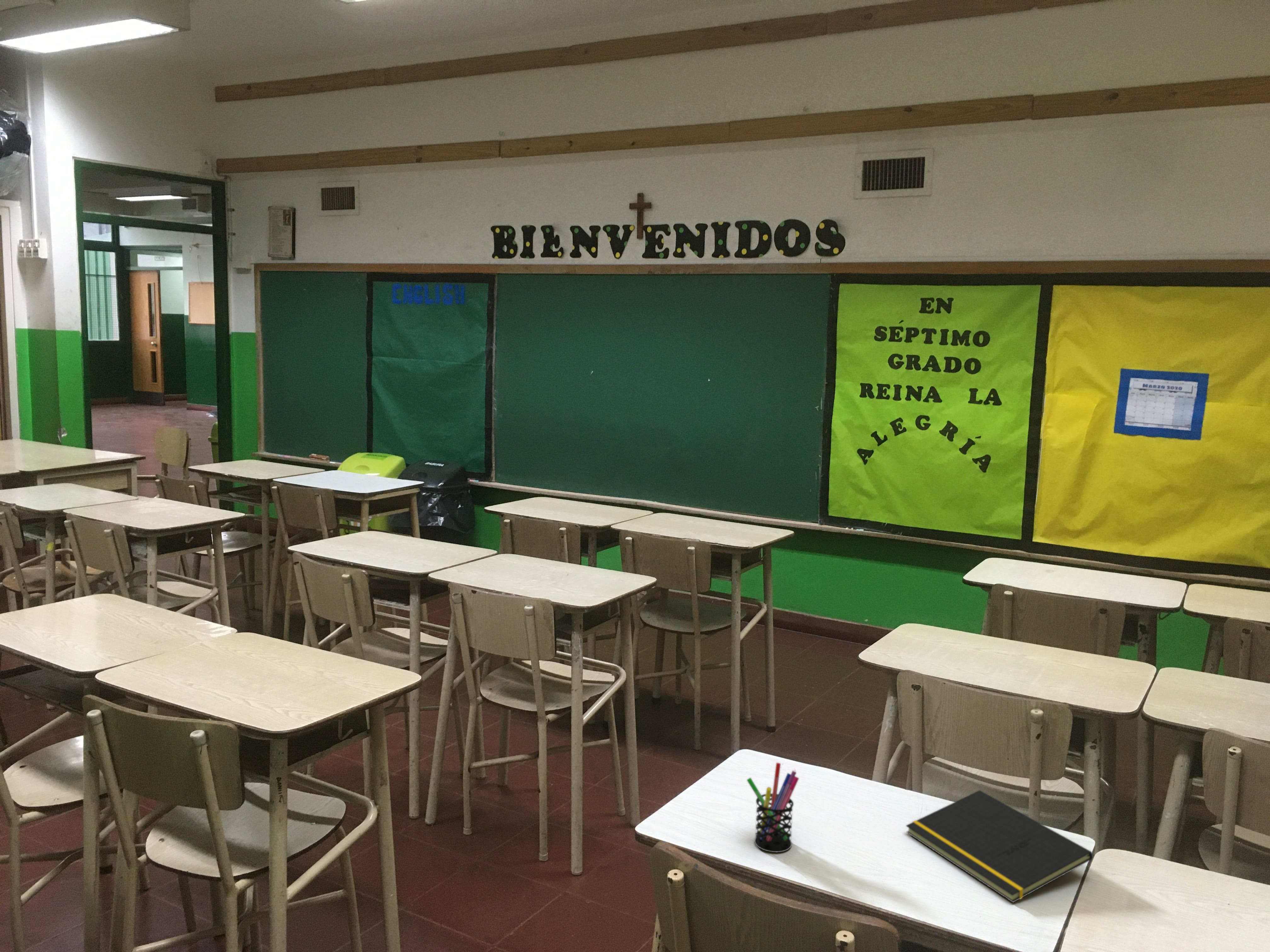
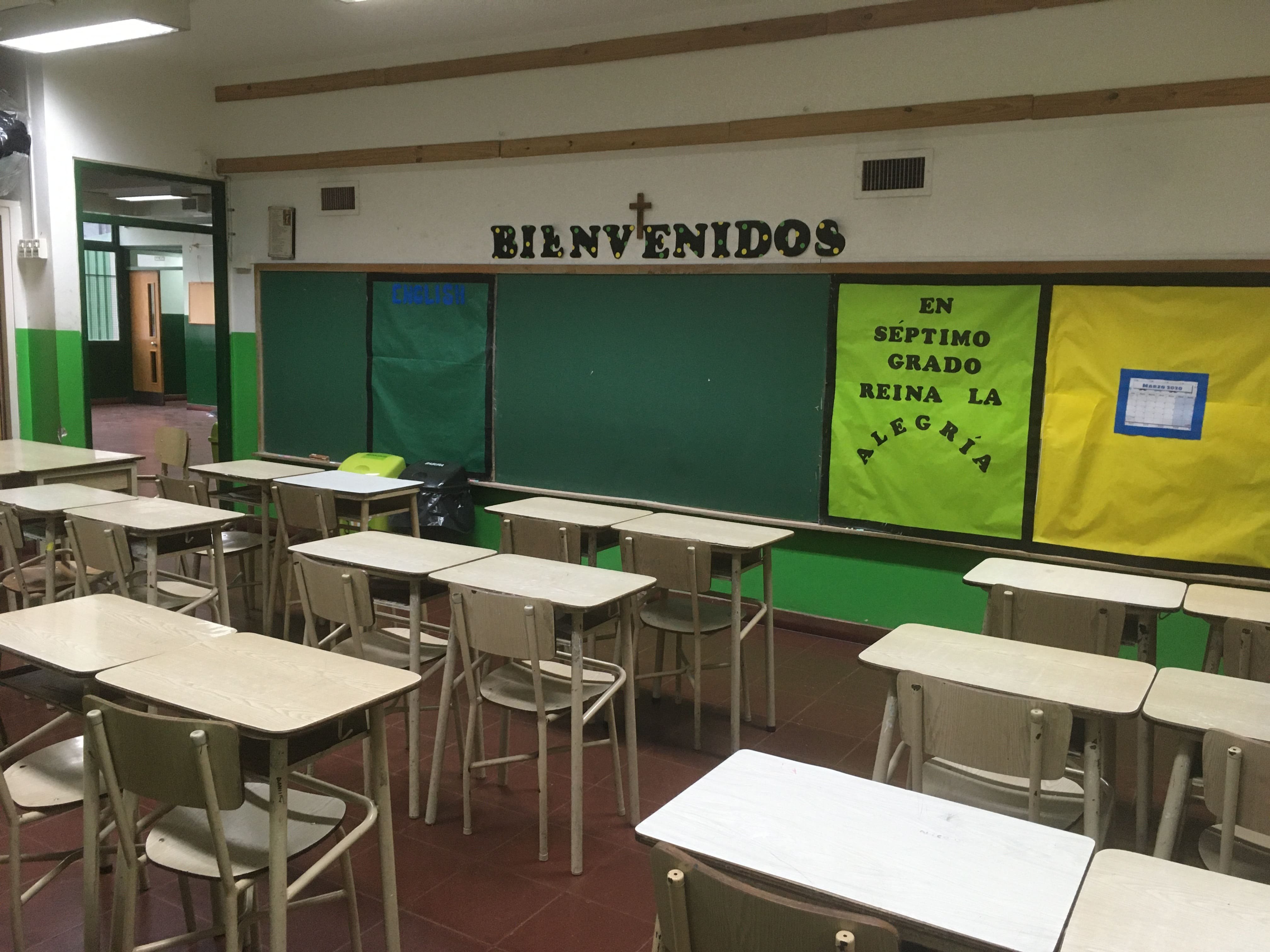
- pen holder [747,762,799,853]
- notepad [906,790,1093,903]
